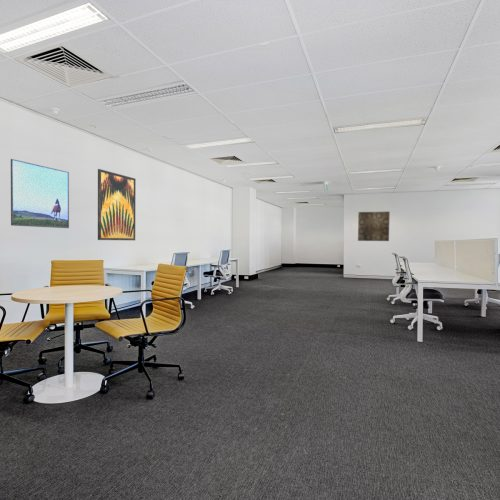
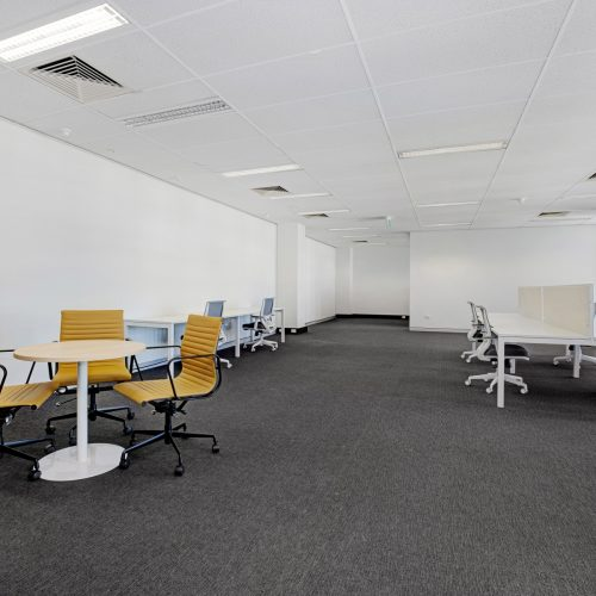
- wall art [357,211,391,242]
- wall art [97,168,137,241]
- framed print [10,158,70,229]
